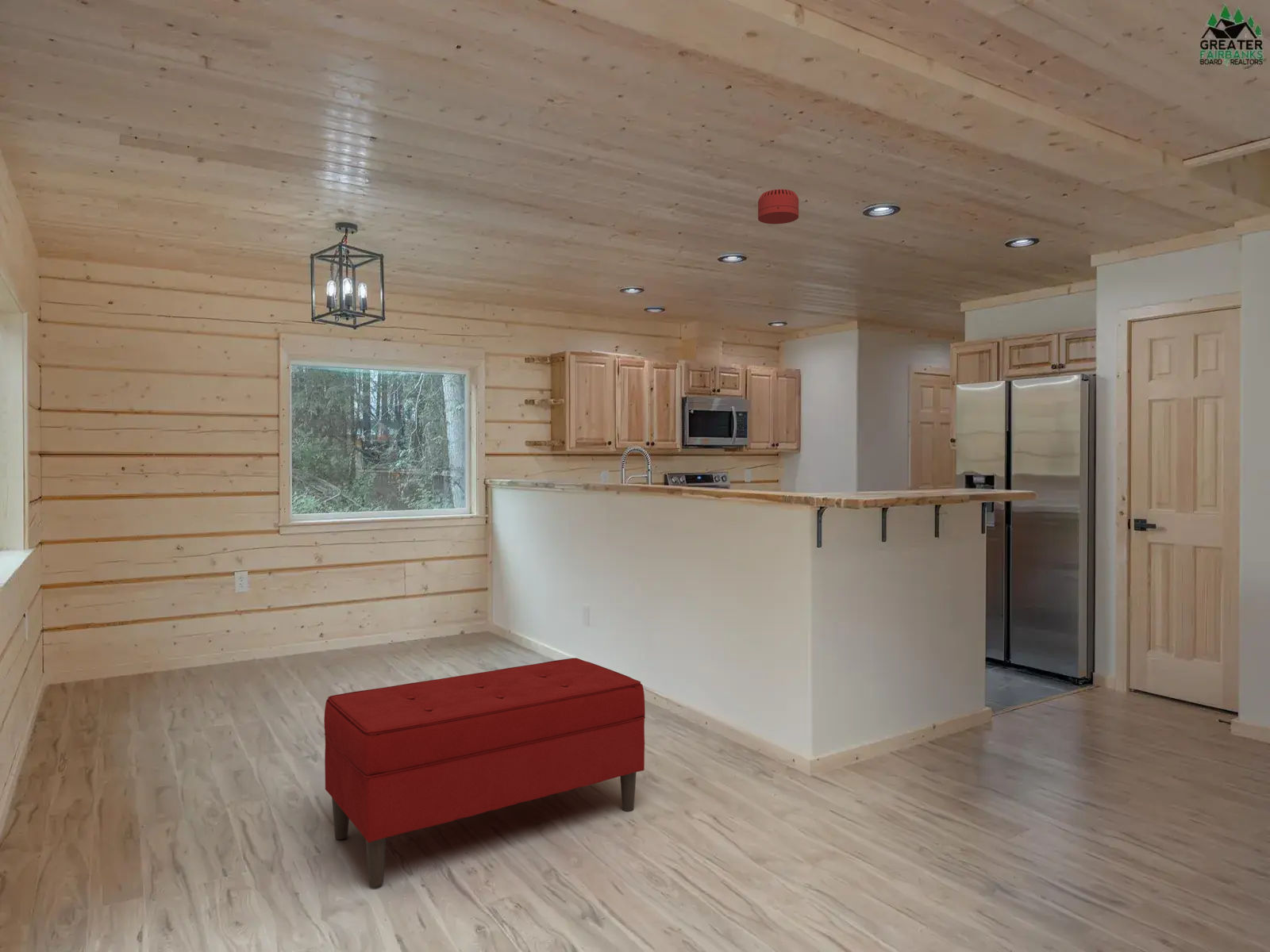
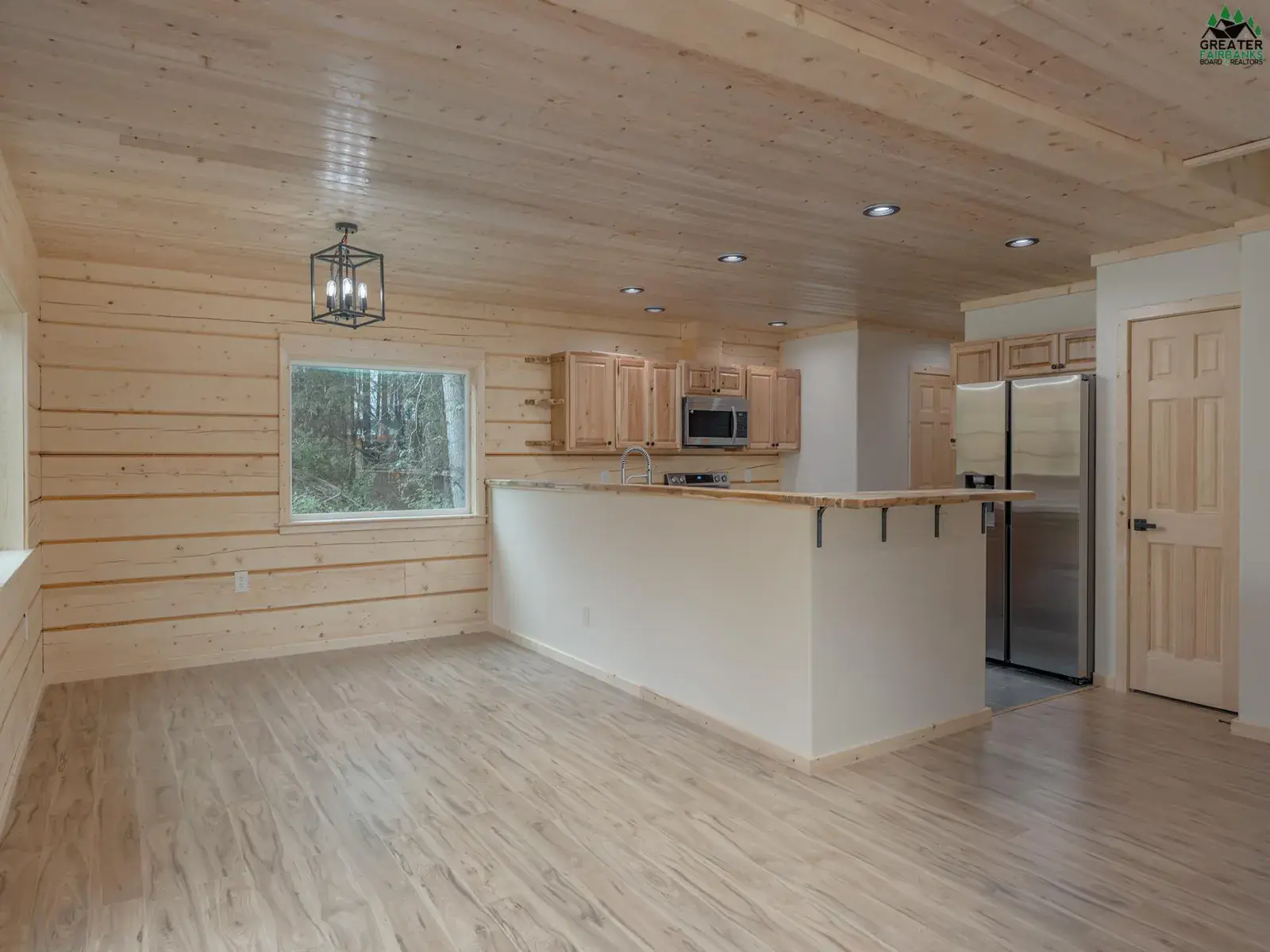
- smoke detector [757,189,799,225]
- bench [323,657,646,888]
